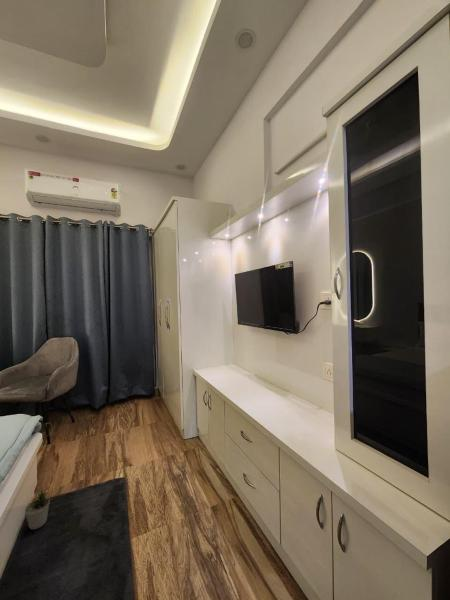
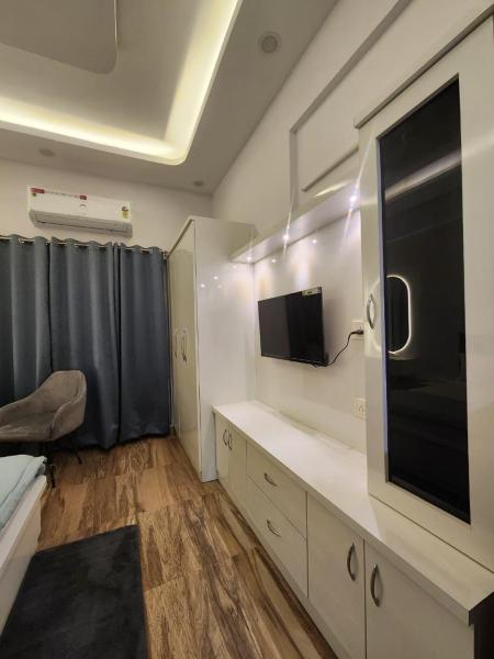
- potted plant [24,486,51,530]
